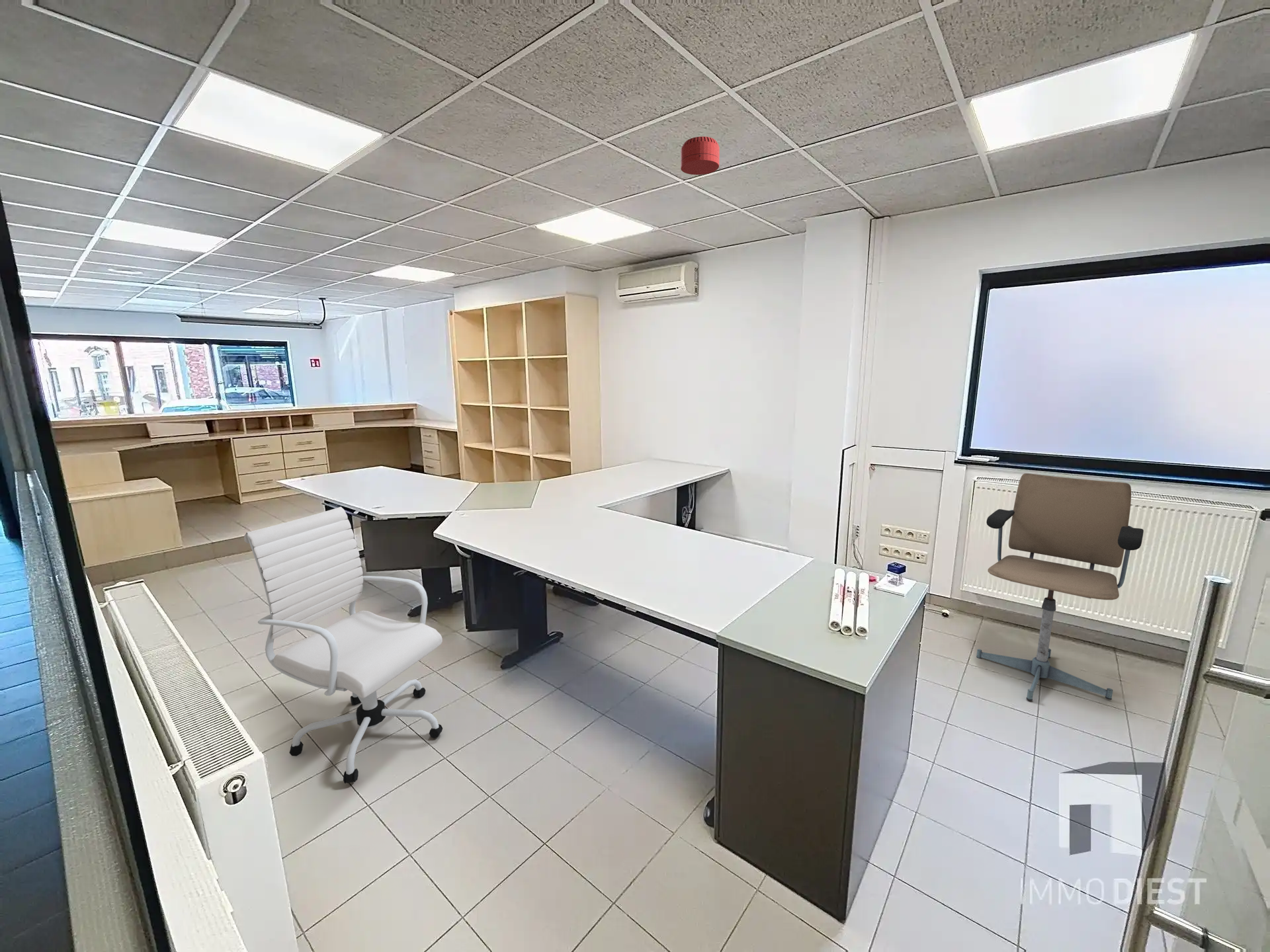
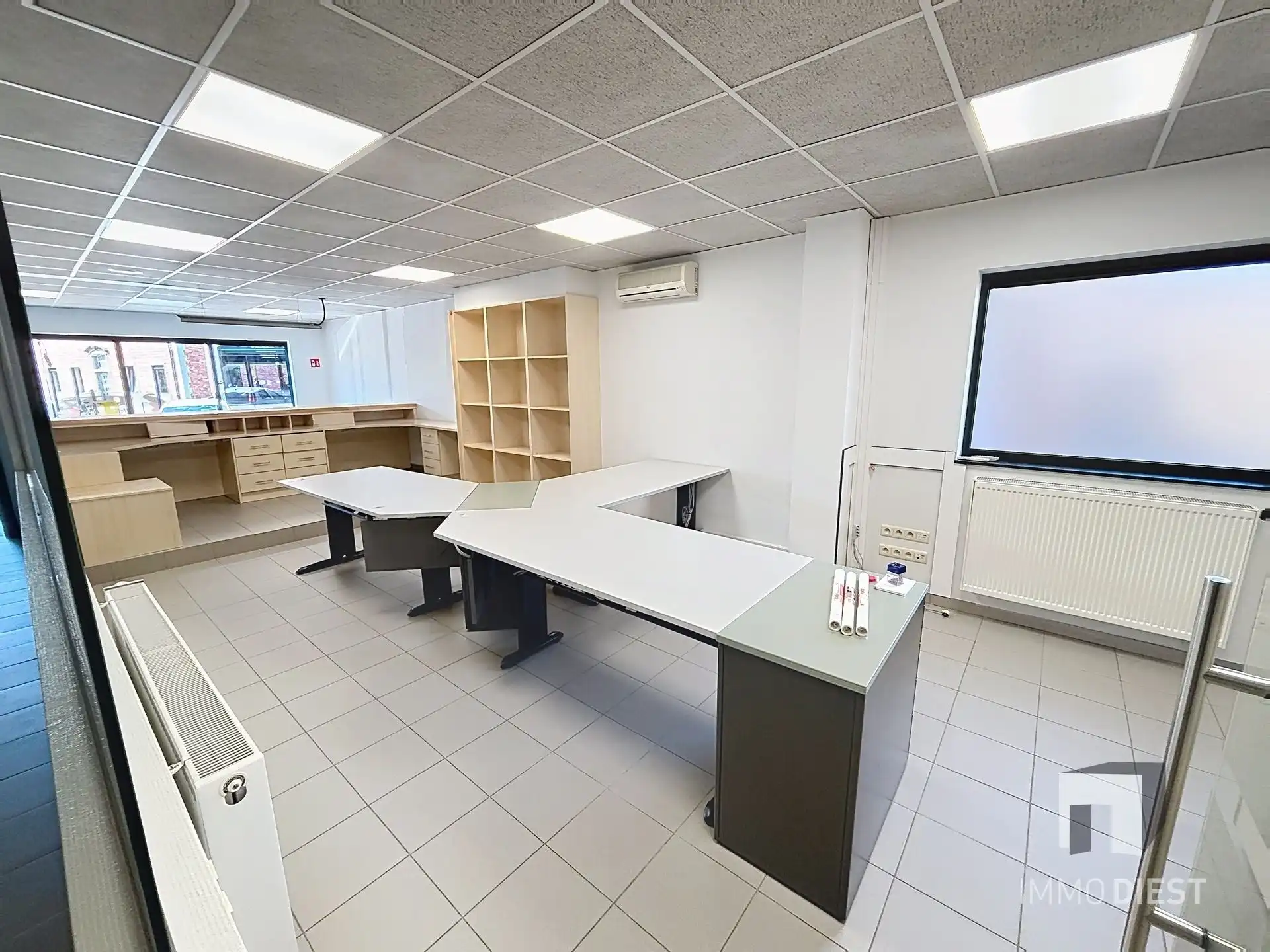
- office chair [976,473,1144,701]
- office chair [243,506,443,784]
- smoke detector [680,136,720,175]
